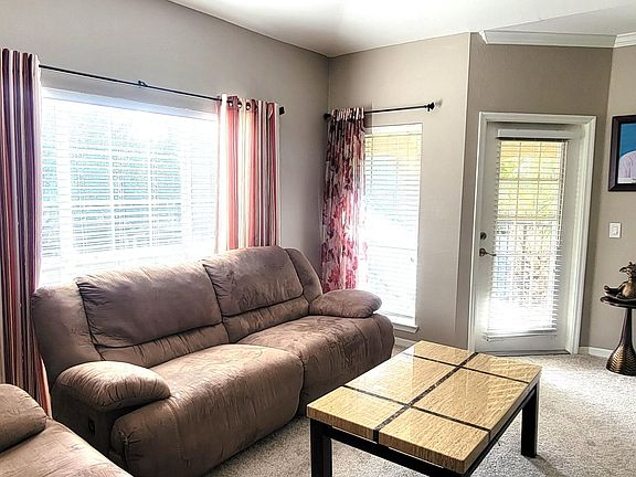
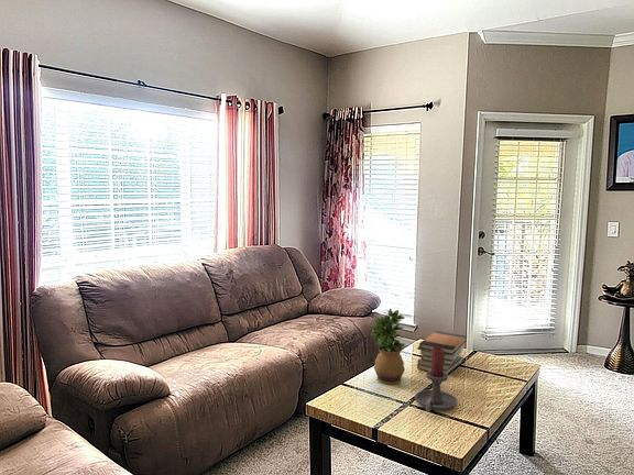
+ book stack [416,330,468,375]
+ potted plant [370,307,406,386]
+ candle holder [414,346,459,413]
